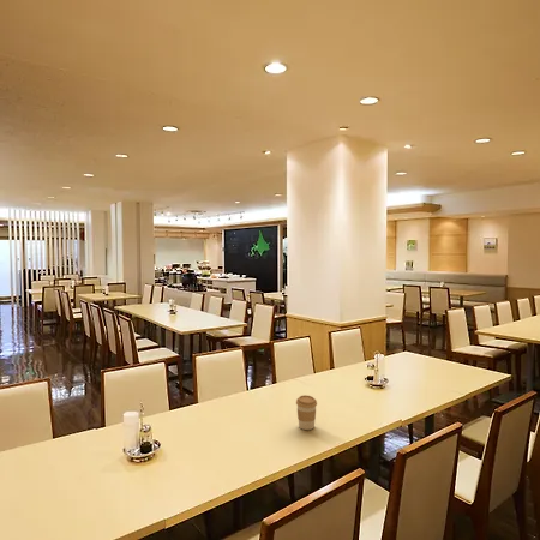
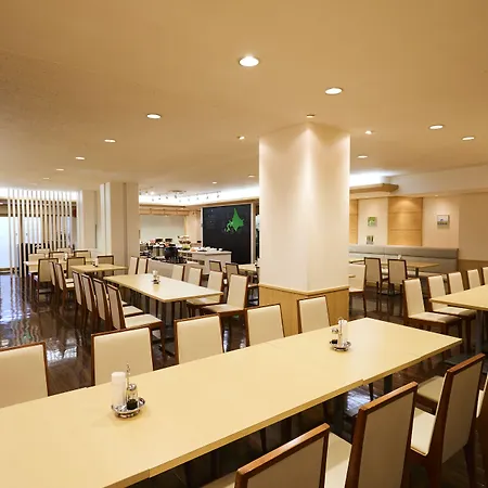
- coffee cup [295,394,318,431]
